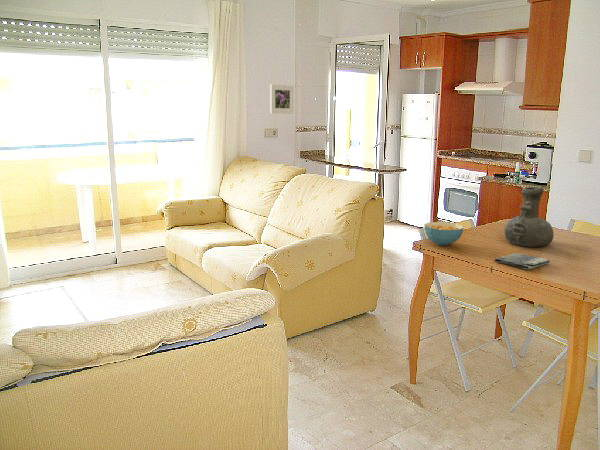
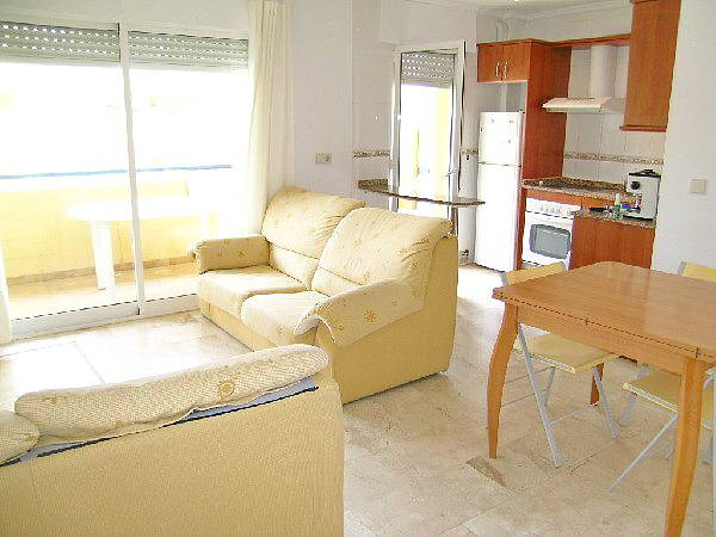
- vase [504,186,555,248]
- cereal bowl [424,221,465,246]
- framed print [269,83,295,115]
- dish towel [494,252,551,270]
